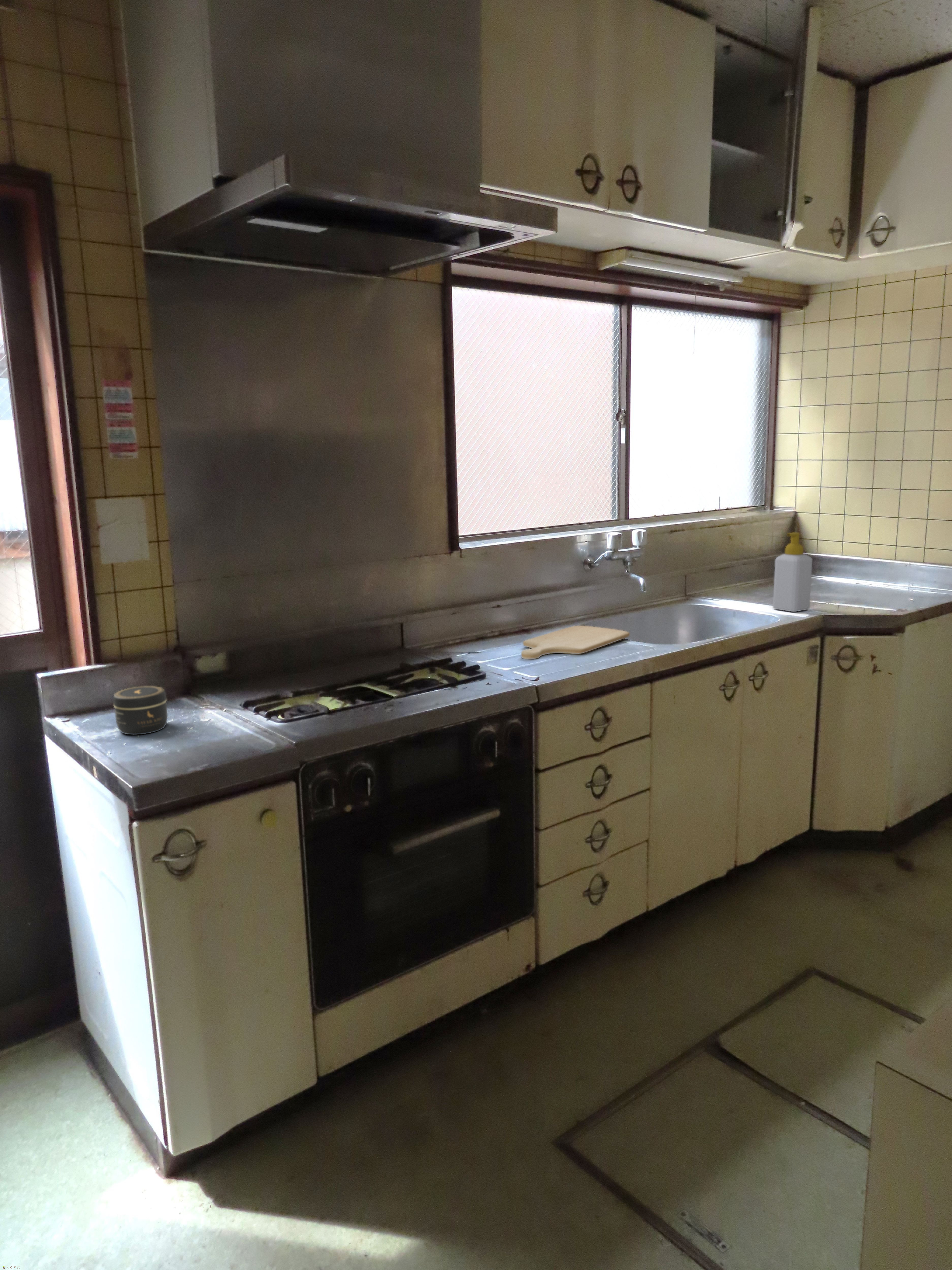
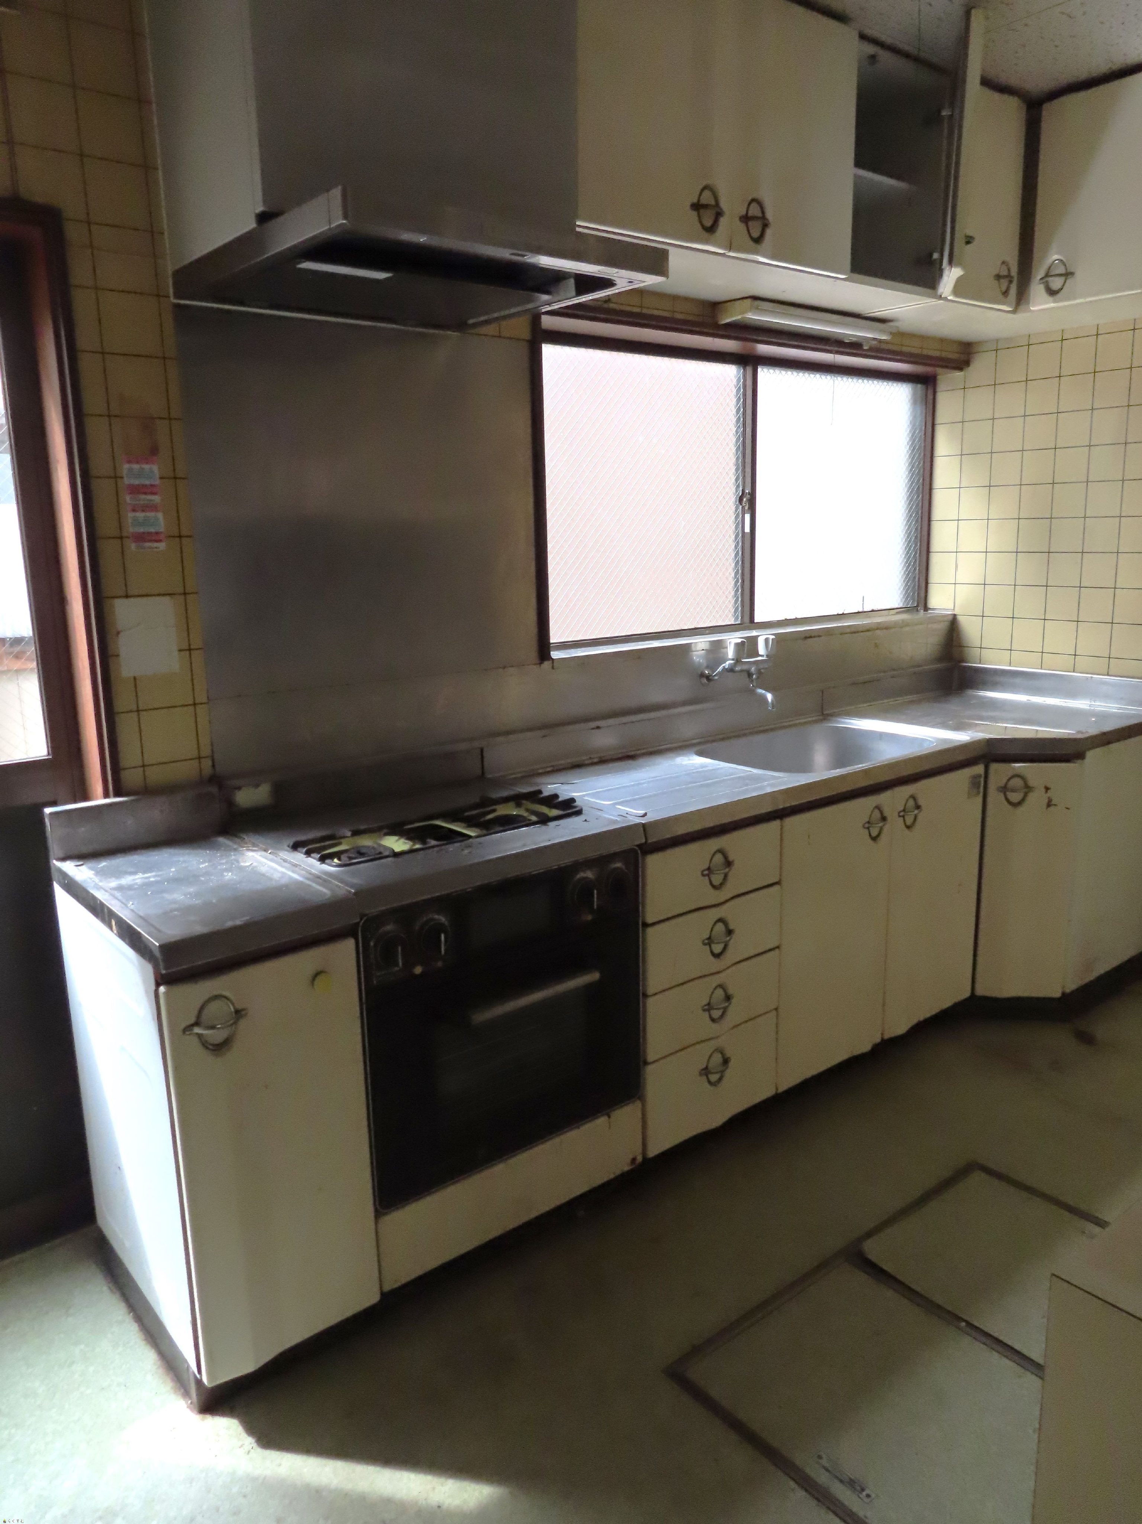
- soap bottle [773,532,813,612]
- chopping board [521,625,630,660]
- jar [113,686,168,735]
